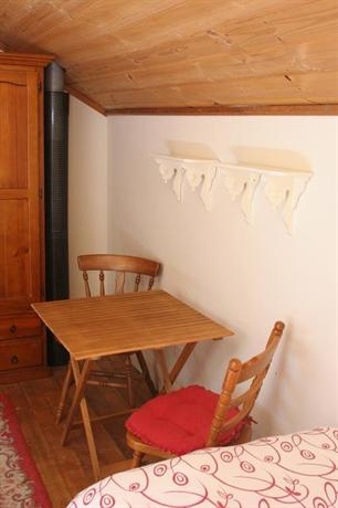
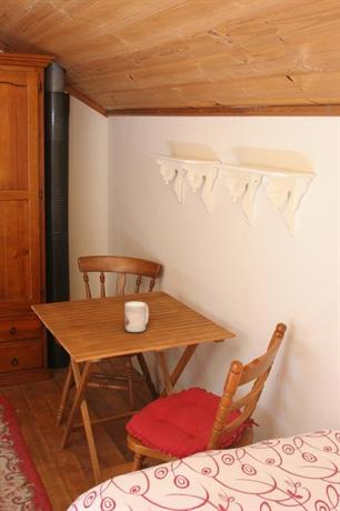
+ mug [123,301,150,333]
